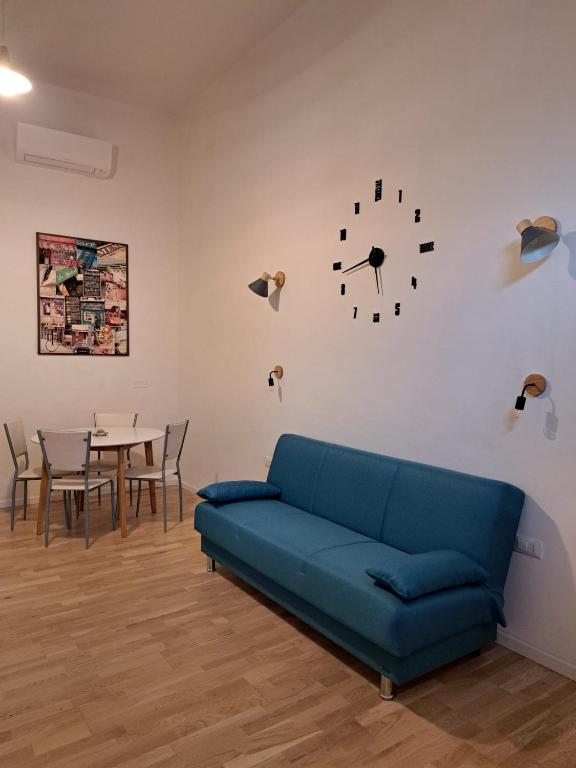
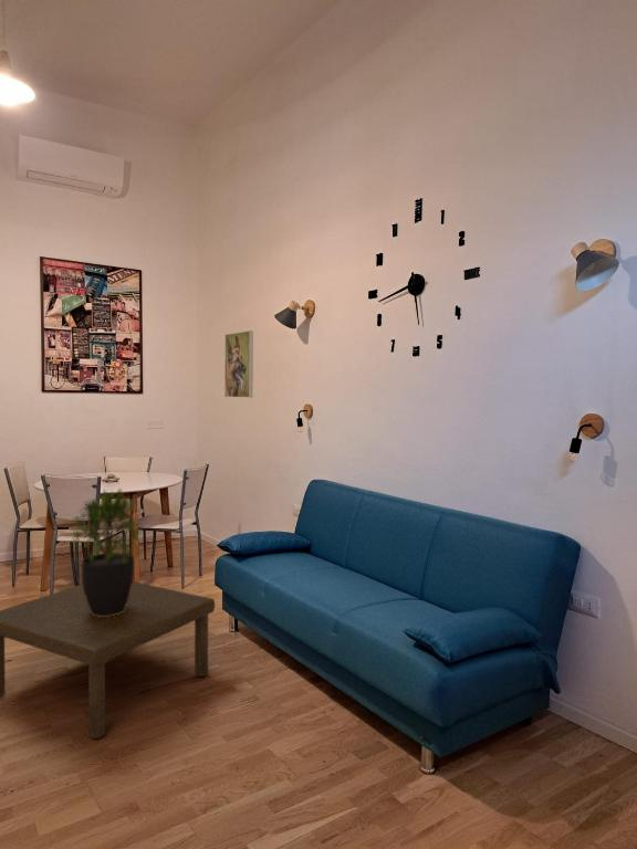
+ potted plant [67,486,146,617]
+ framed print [223,329,254,399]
+ coffee table [0,580,216,740]
